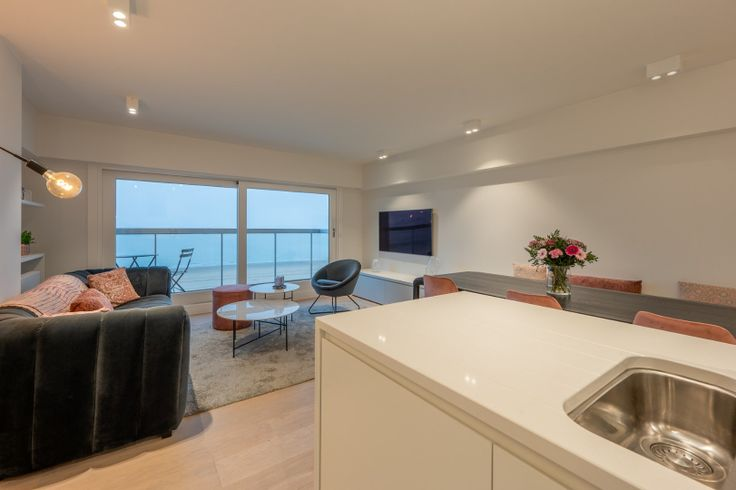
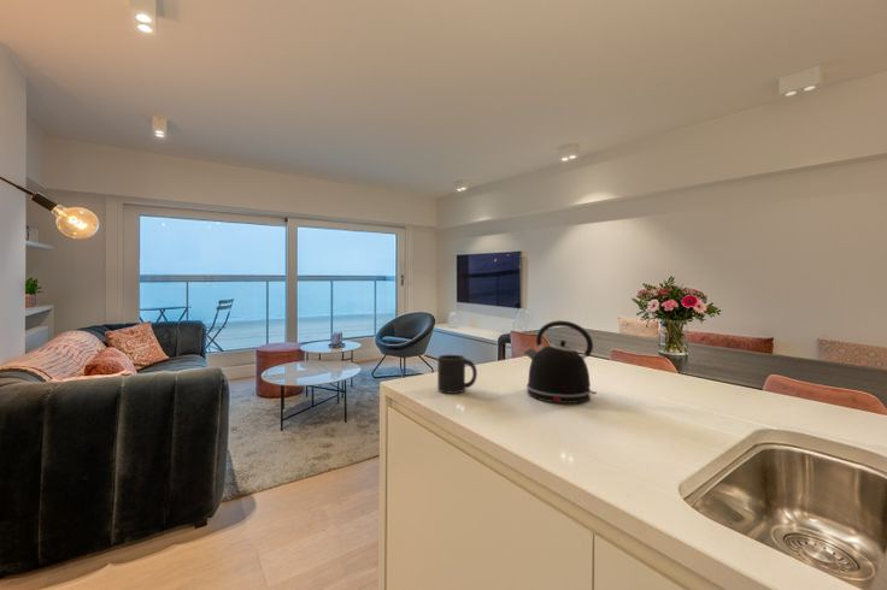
+ kettle [522,319,598,405]
+ mug [436,354,478,395]
